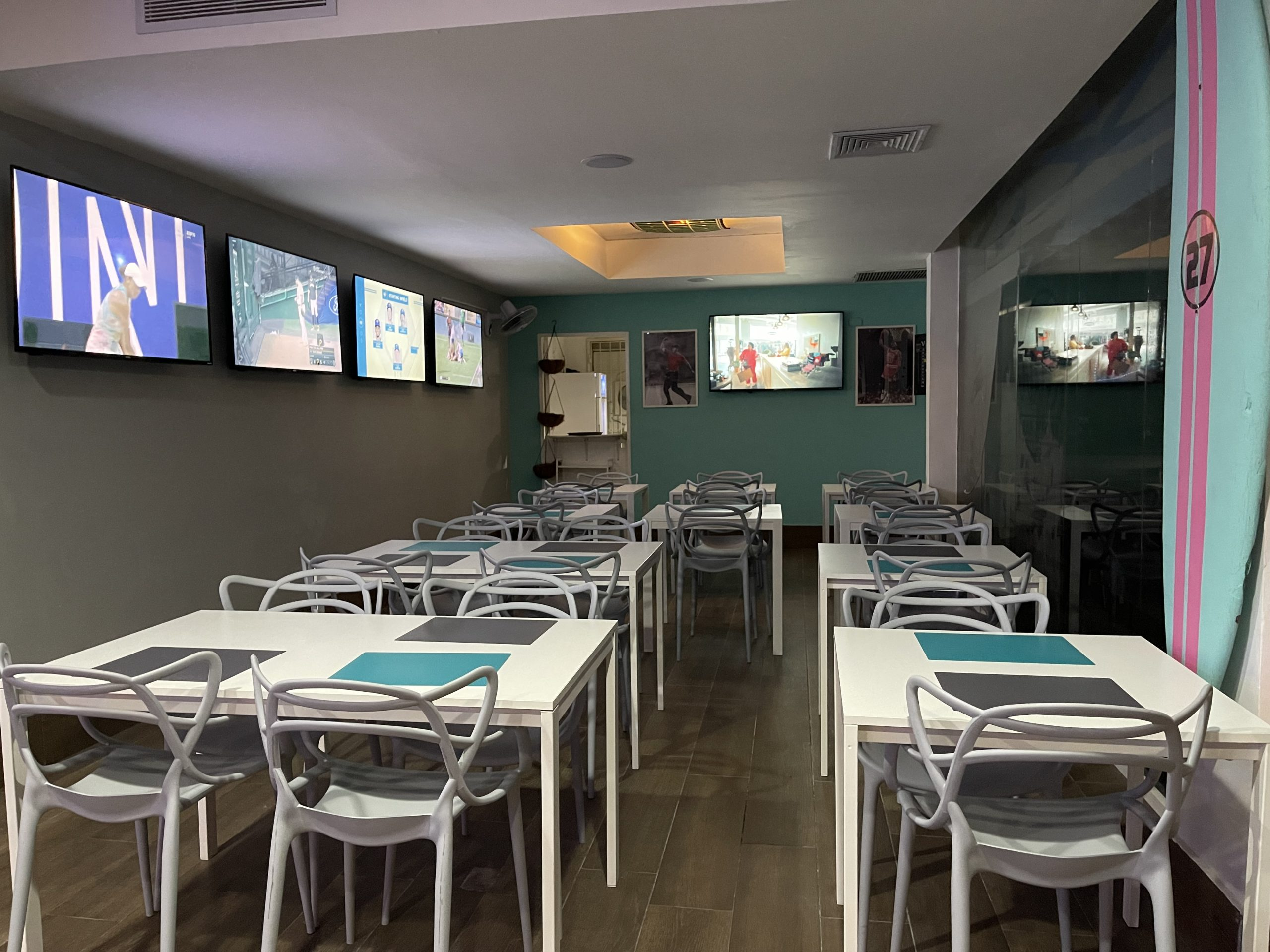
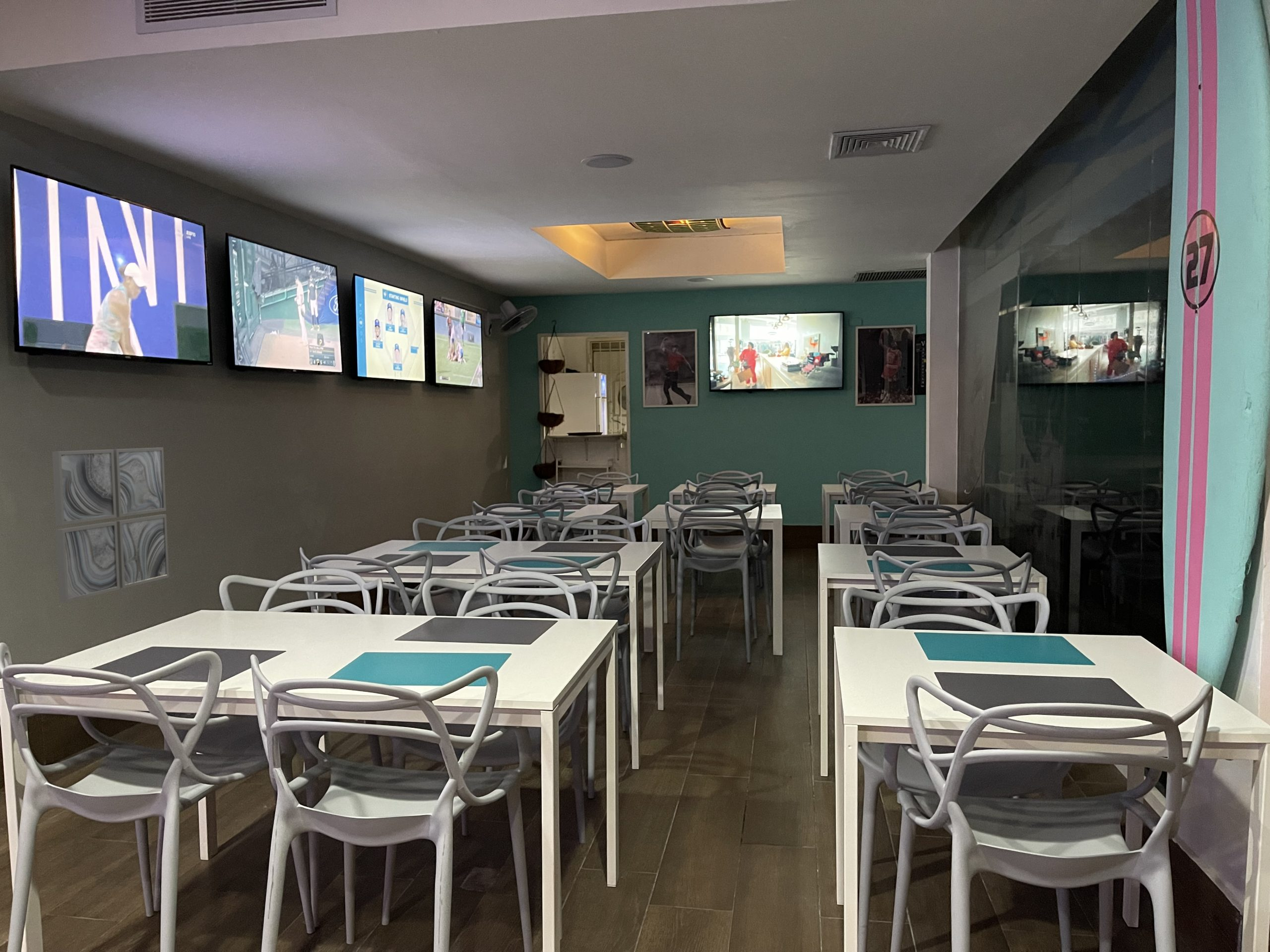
+ wall art [52,447,169,603]
